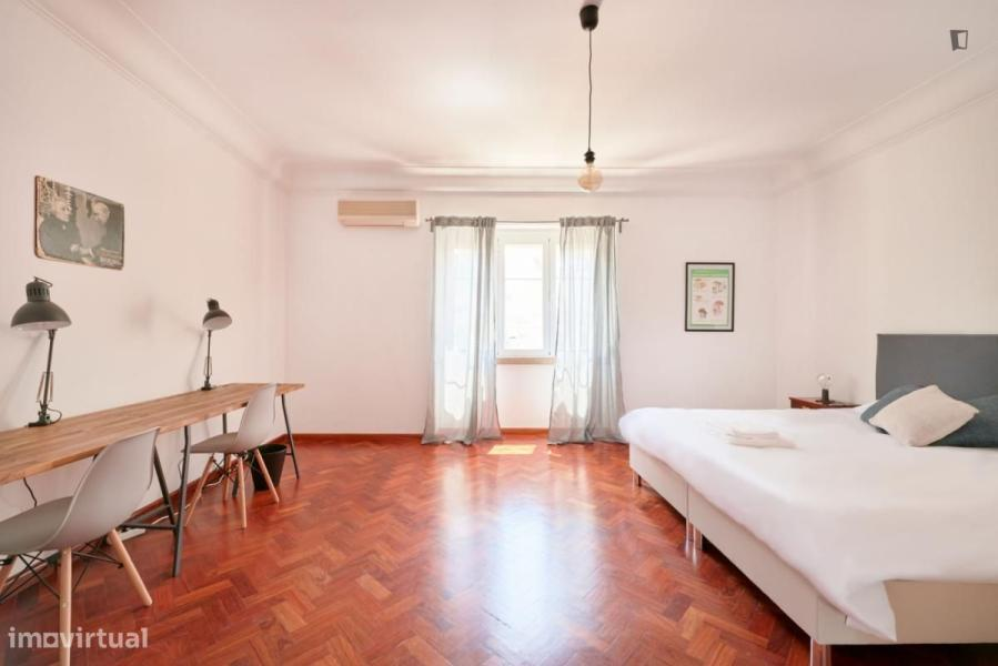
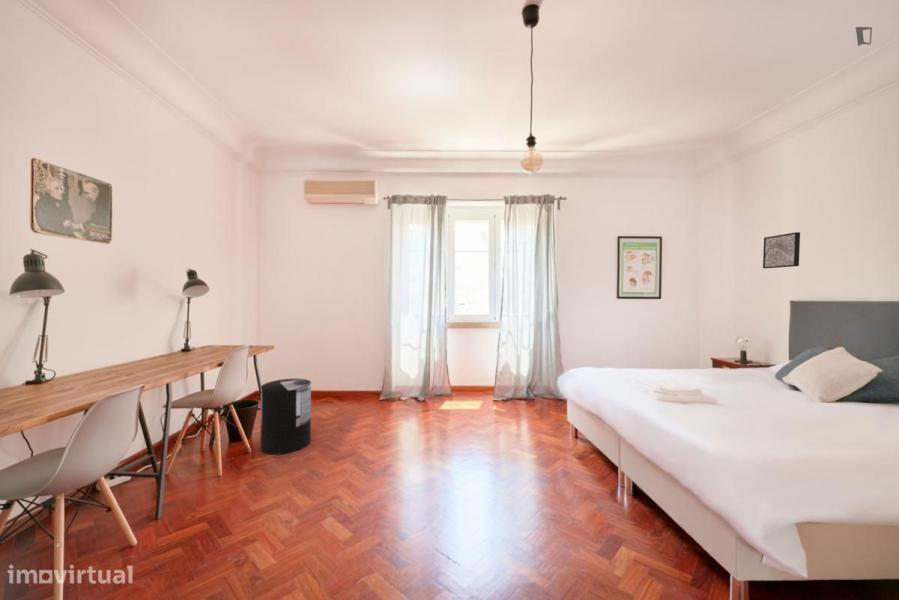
+ wall art [762,231,801,269]
+ trash can [260,378,312,456]
